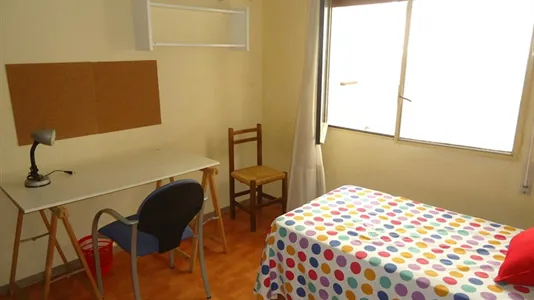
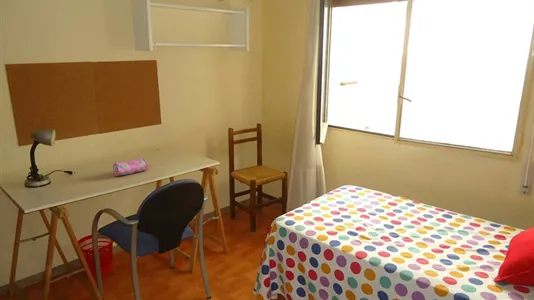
+ pencil case [112,157,149,177]
